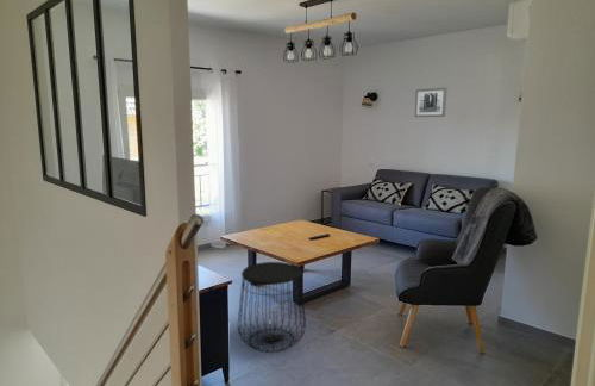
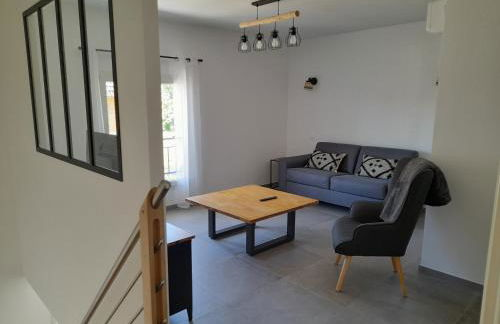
- wall art [414,86,447,118]
- side table [237,261,307,353]
